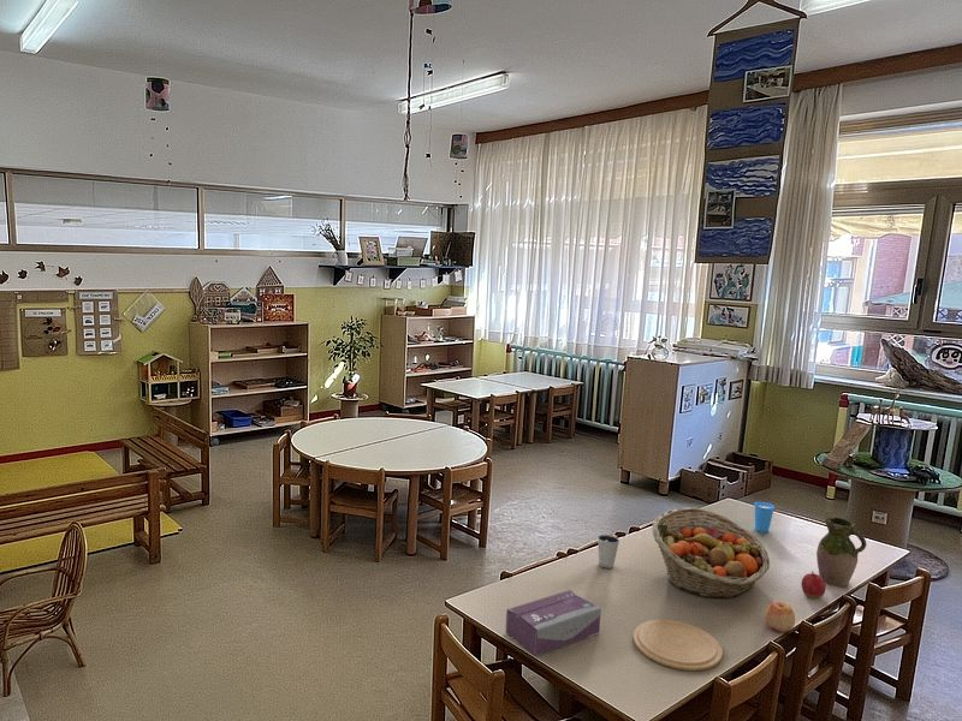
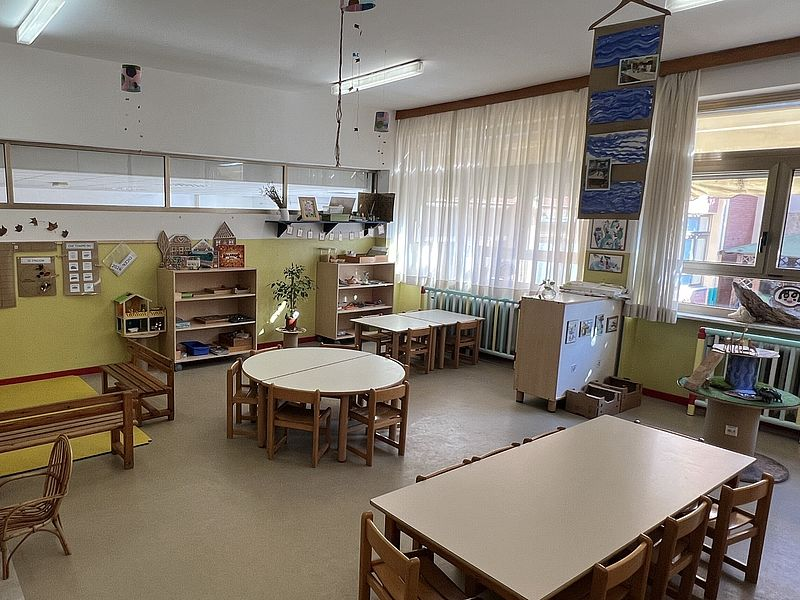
- cup [754,501,776,534]
- apple [764,601,796,633]
- apple [800,570,827,600]
- fruit basket [651,506,771,600]
- plate [631,619,724,672]
- pitcher [815,516,868,588]
- tissue box [505,589,602,657]
- dixie cup [596,534,620,570]
